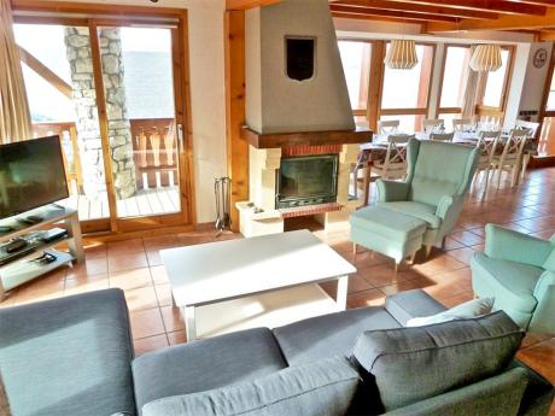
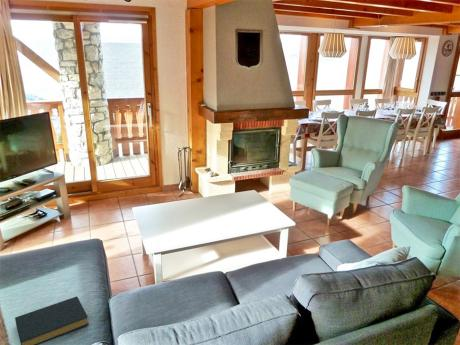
+ hardback book [14,296,90,345]
